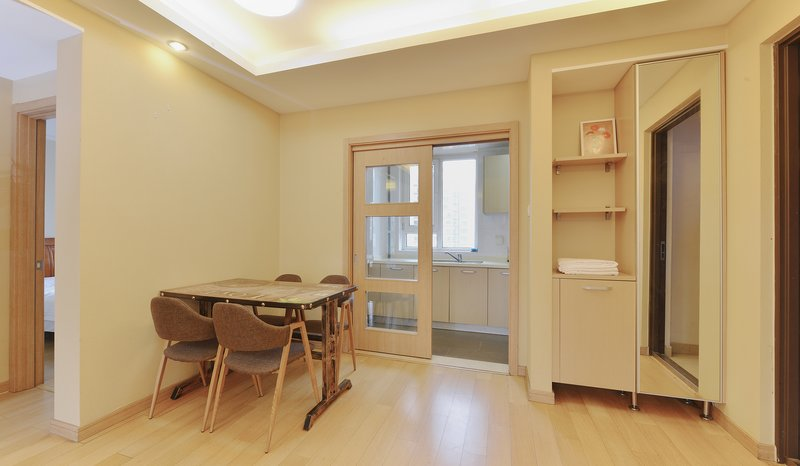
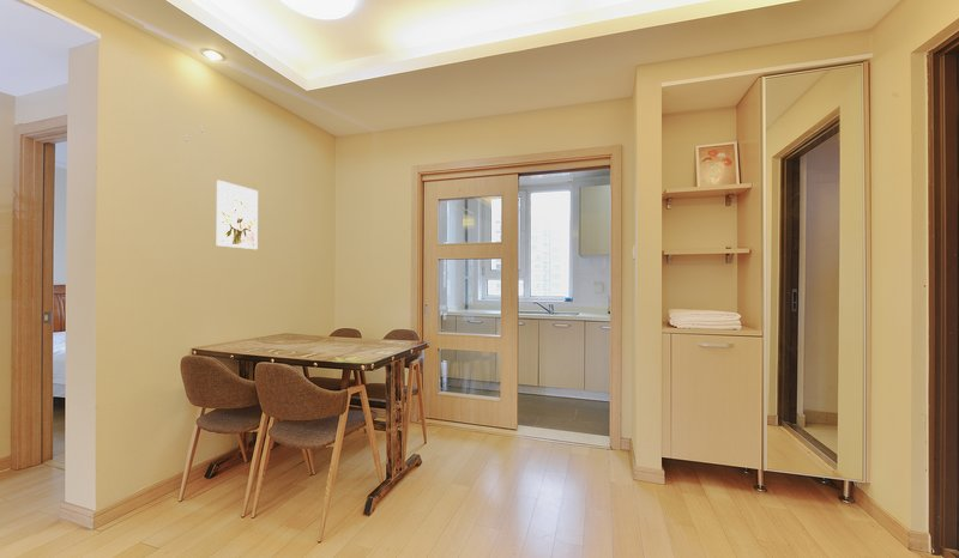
+ wall art [216,180,259,250]
